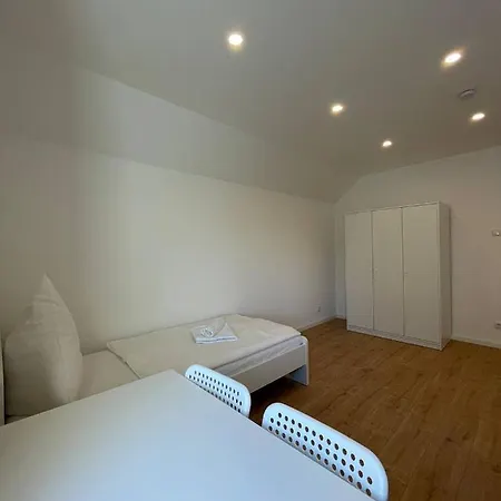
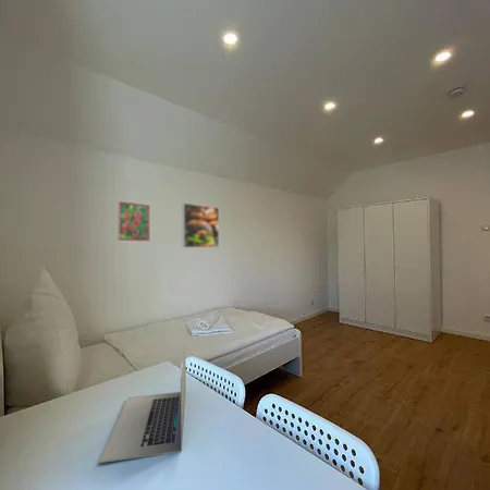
+ laptop [98,343,187,464]
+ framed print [182,203,220,248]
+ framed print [117,200,151,243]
